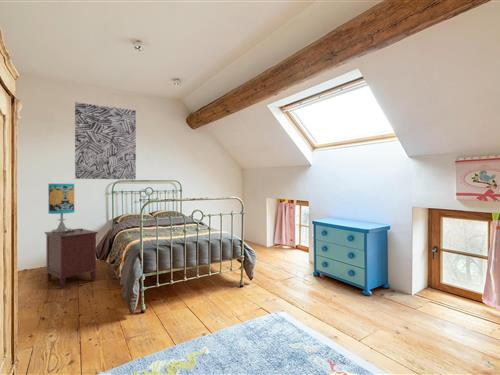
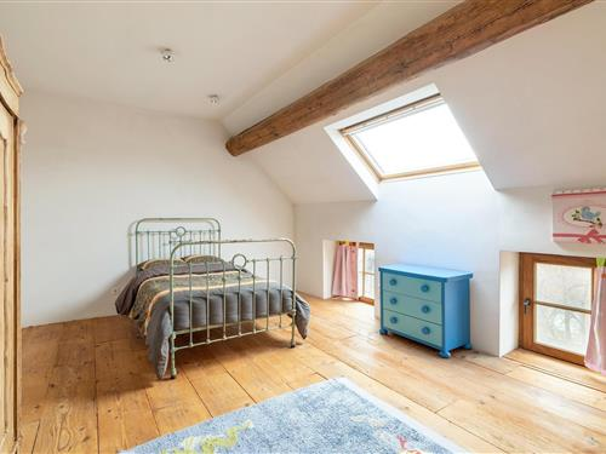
- wall art [74,101,137,180]
- table lamp [47,183,84,233]
- nightstand [43,227,99,289]
